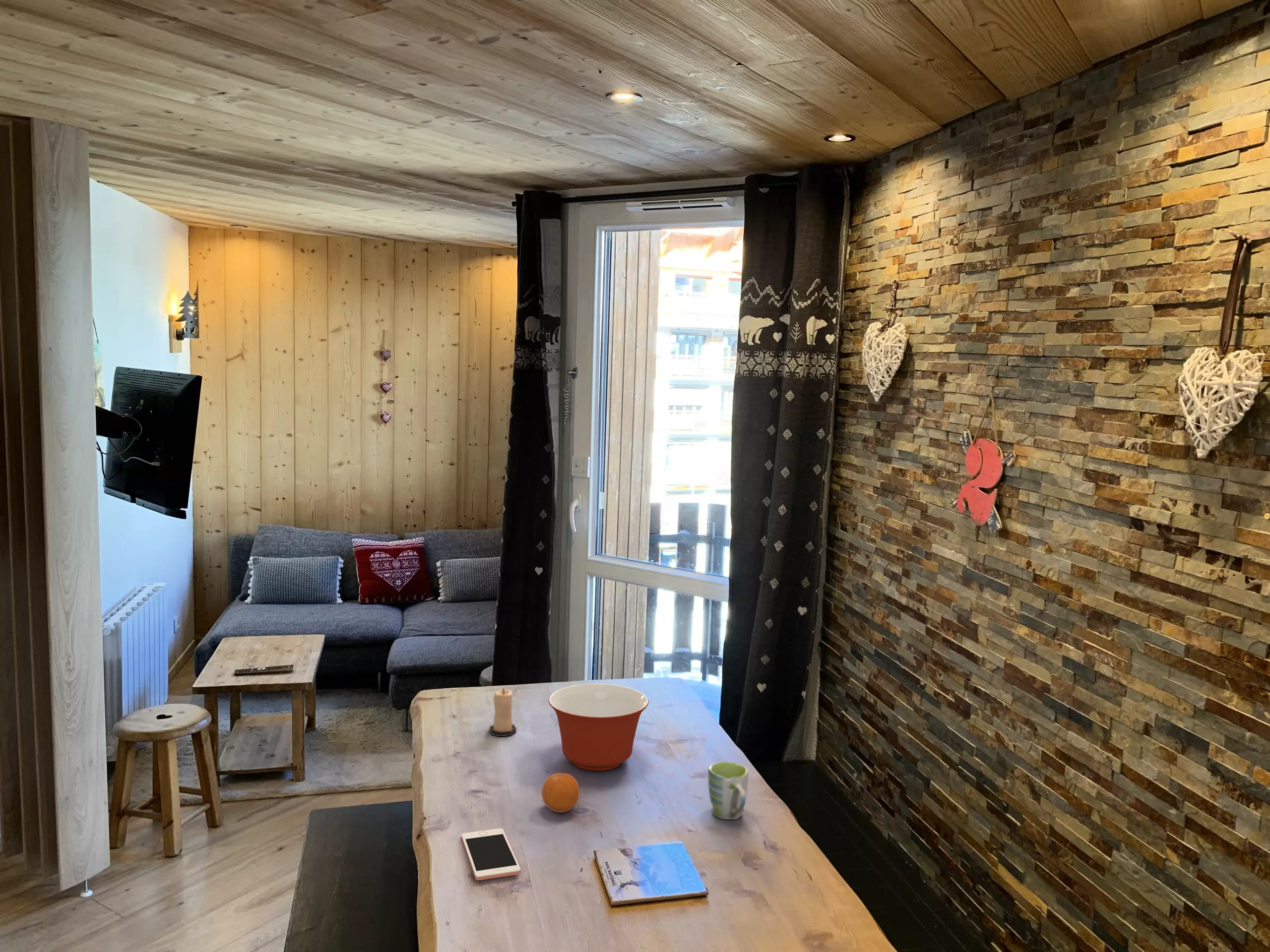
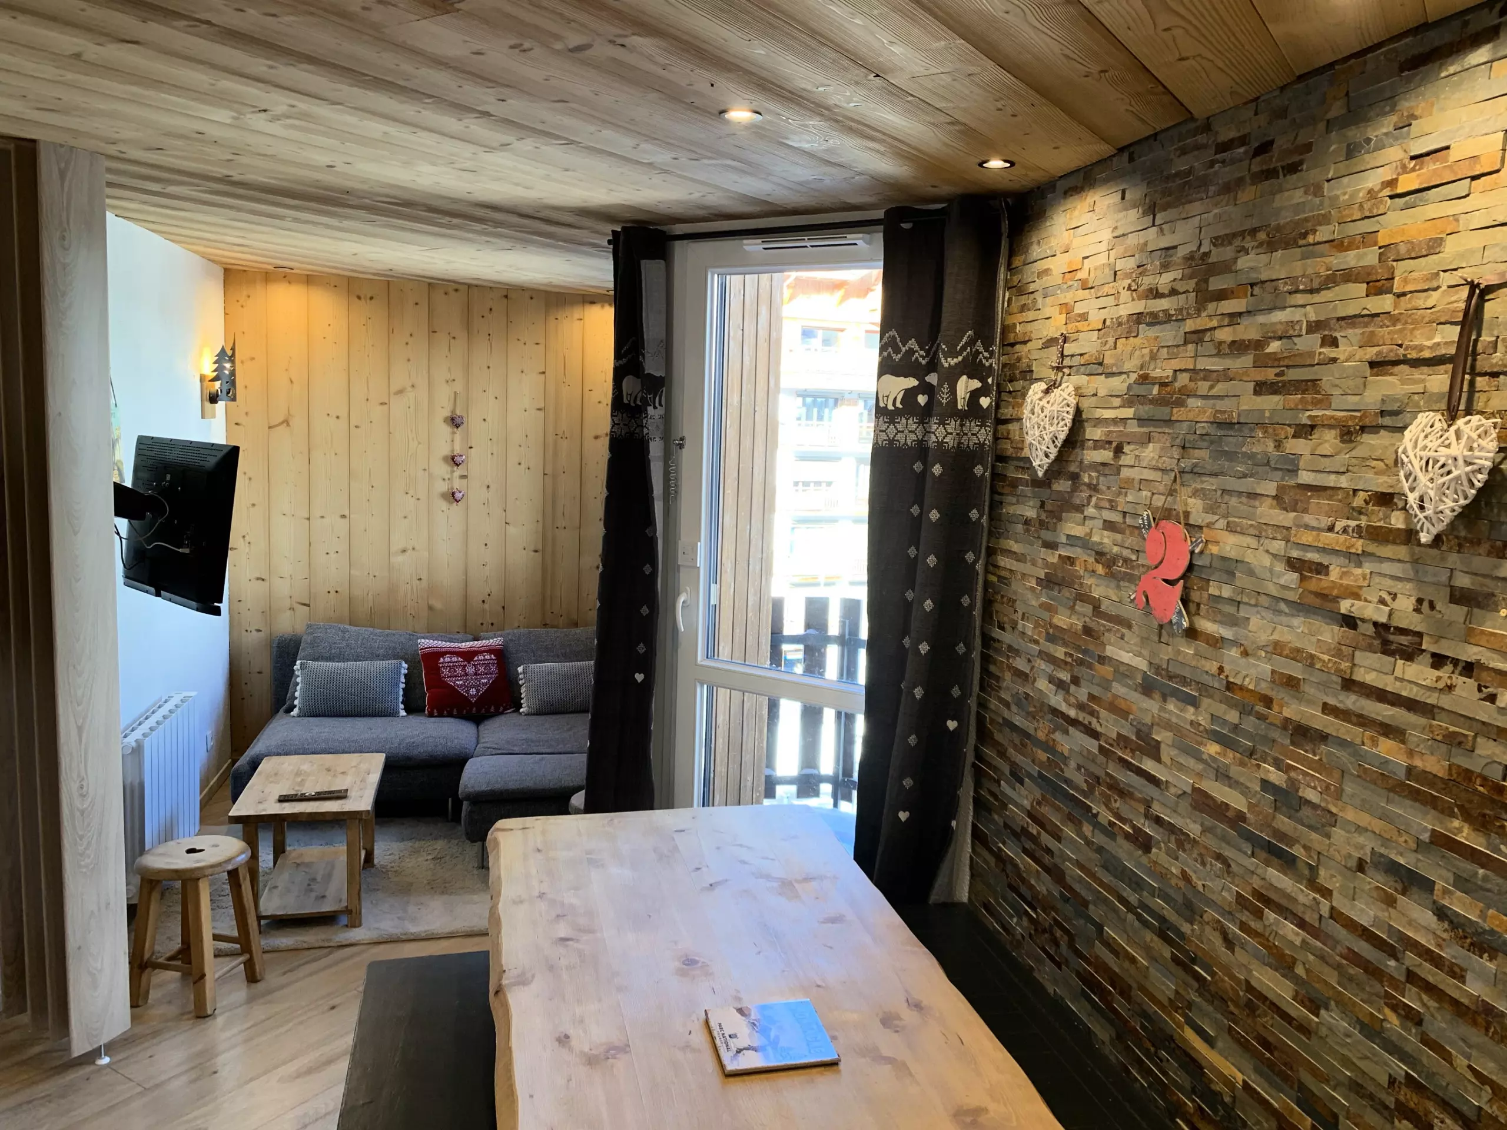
- candle [489,687,517,737]
- mixing bowl [548,683,649,772]
- fruit [541,773,580,813]
- cell phone [461,828,521,881]
- mug [707,761,749,820]
